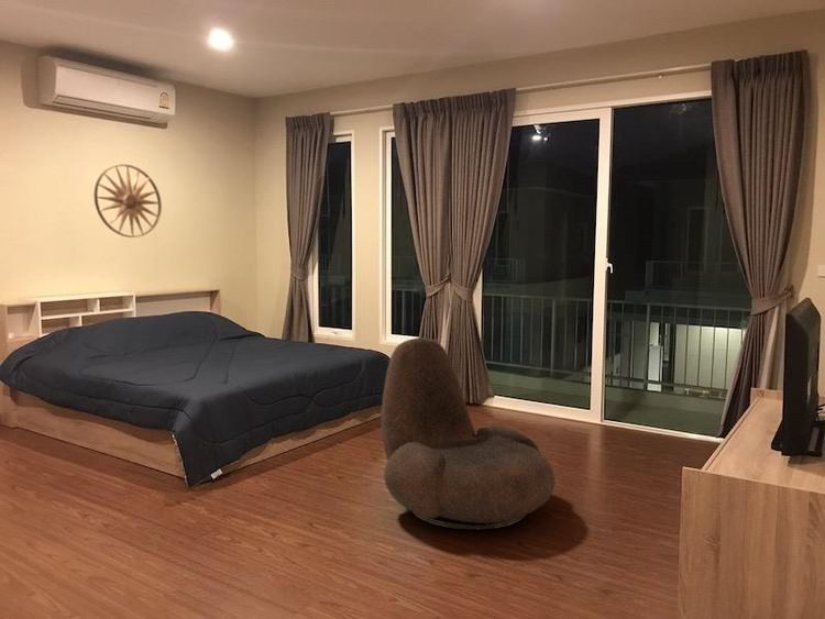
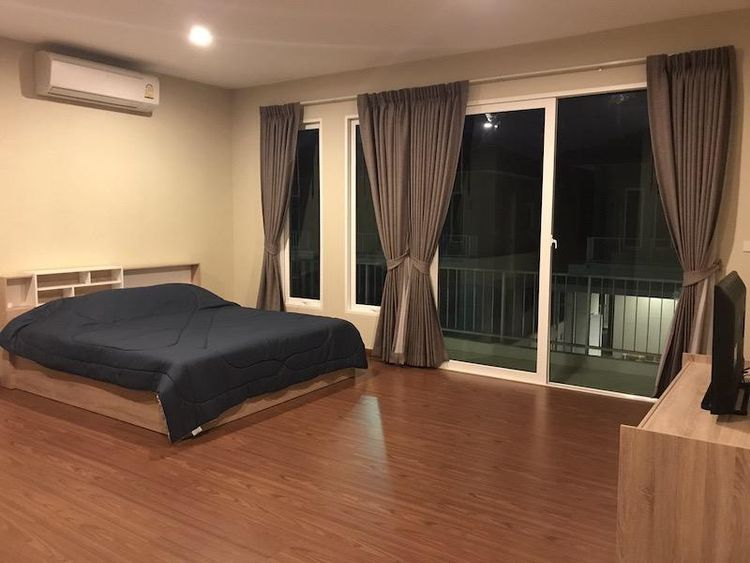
- armchair [381,336,557,530]
- wall art [94,164,163,239]
